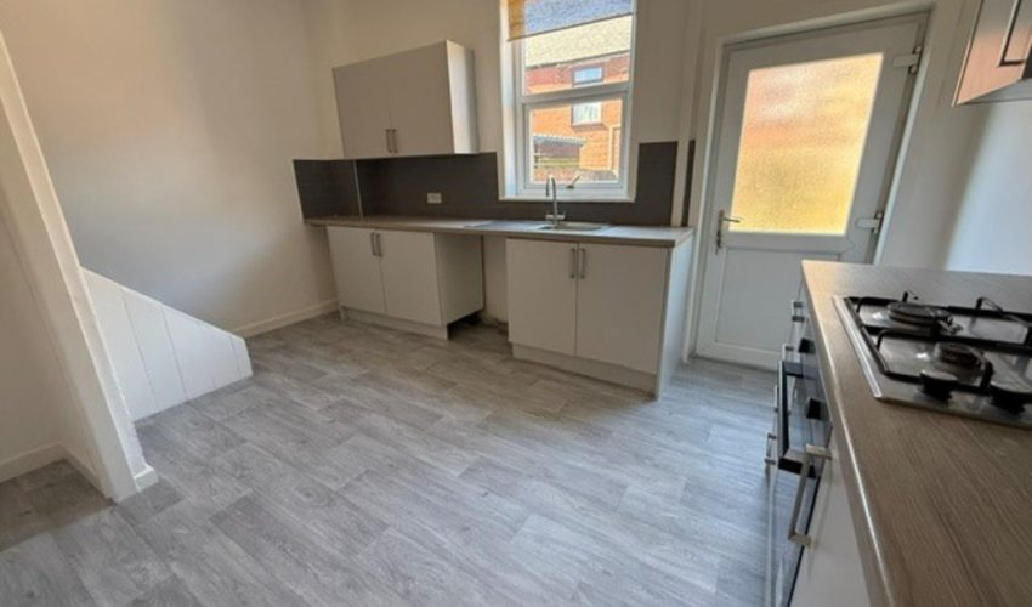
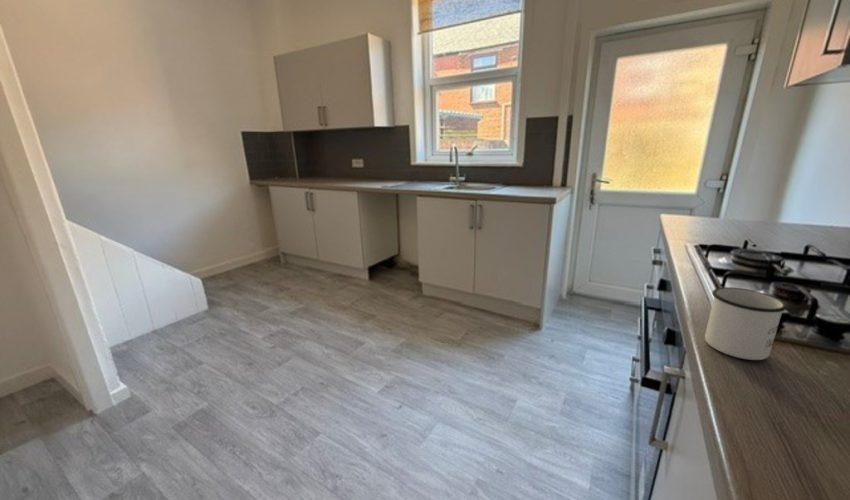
+ mug [704,286,788,361]
